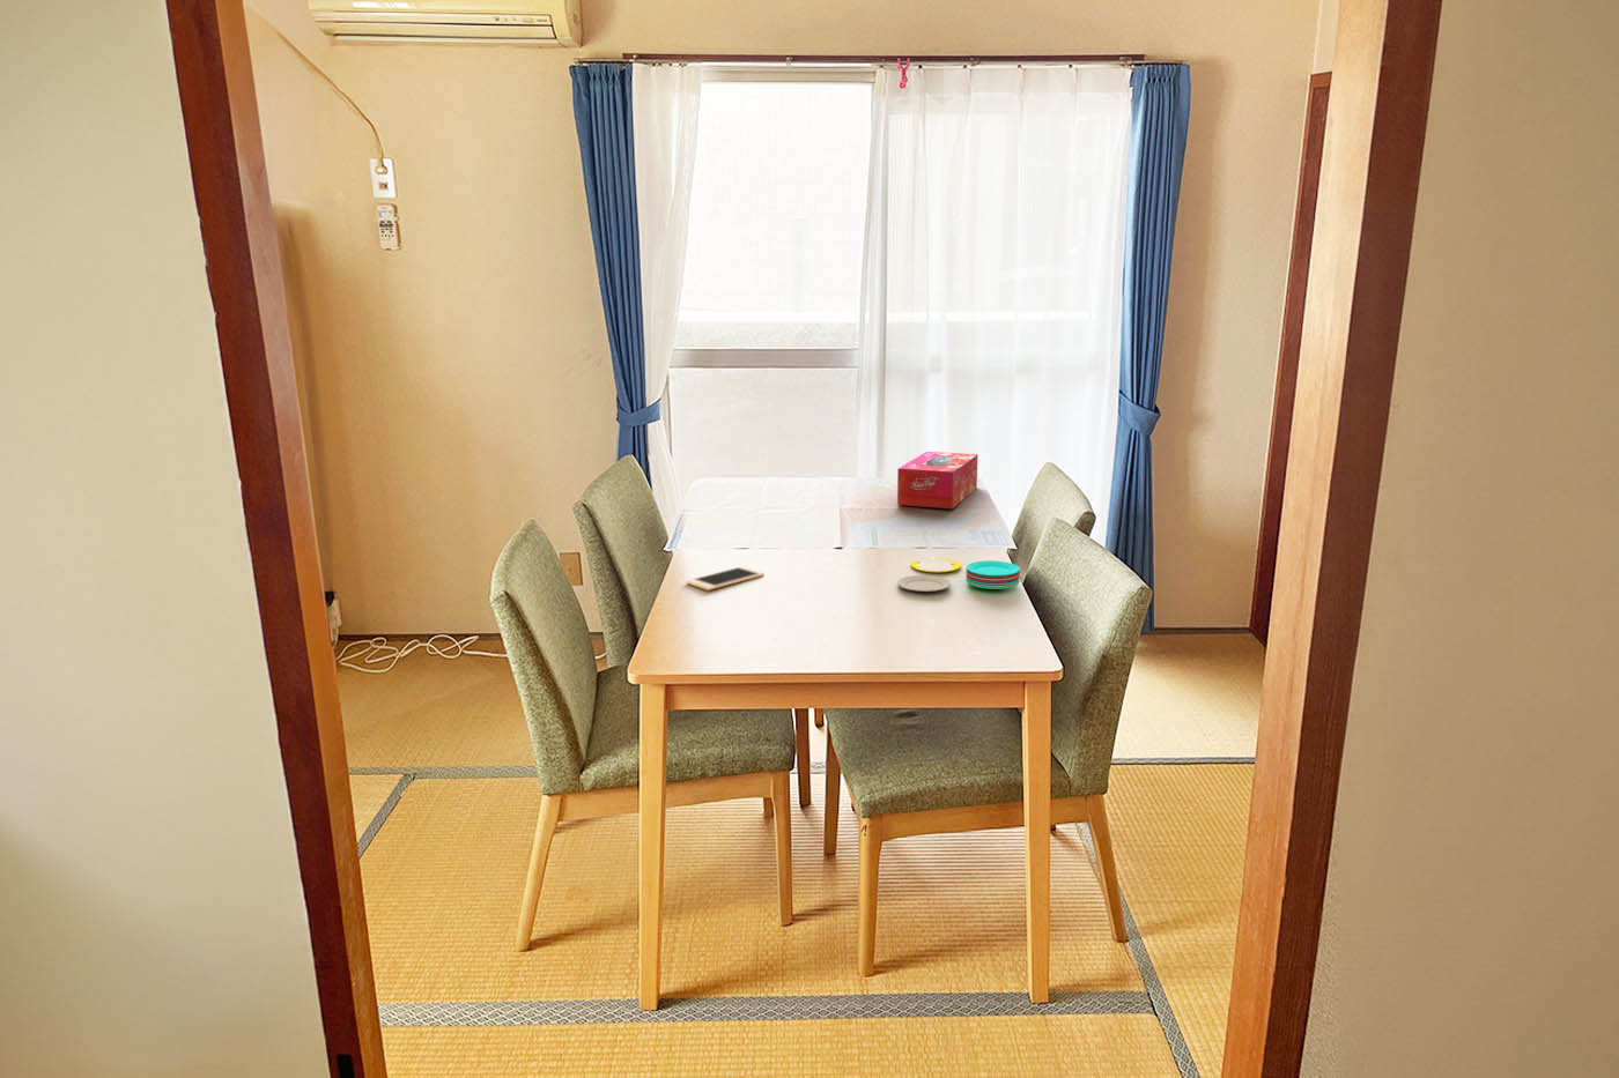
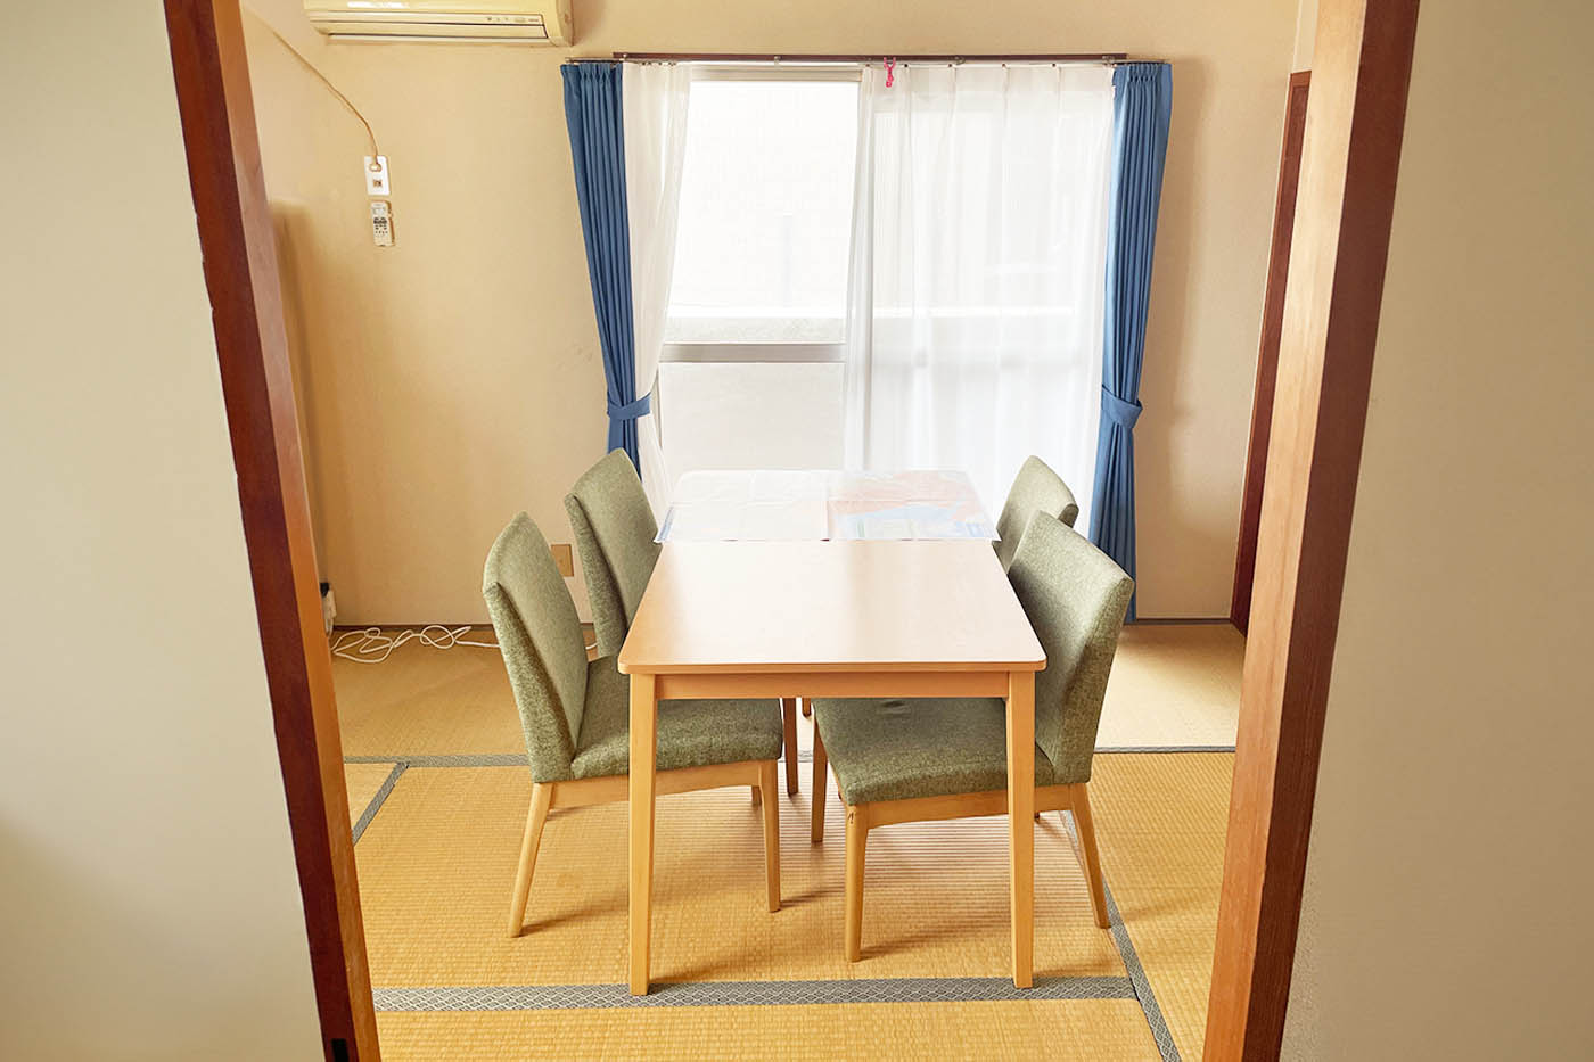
- tissue box [897,451,980,510]
- cell phone [685,565,766,592]
- plate [897,557,1021,593]
